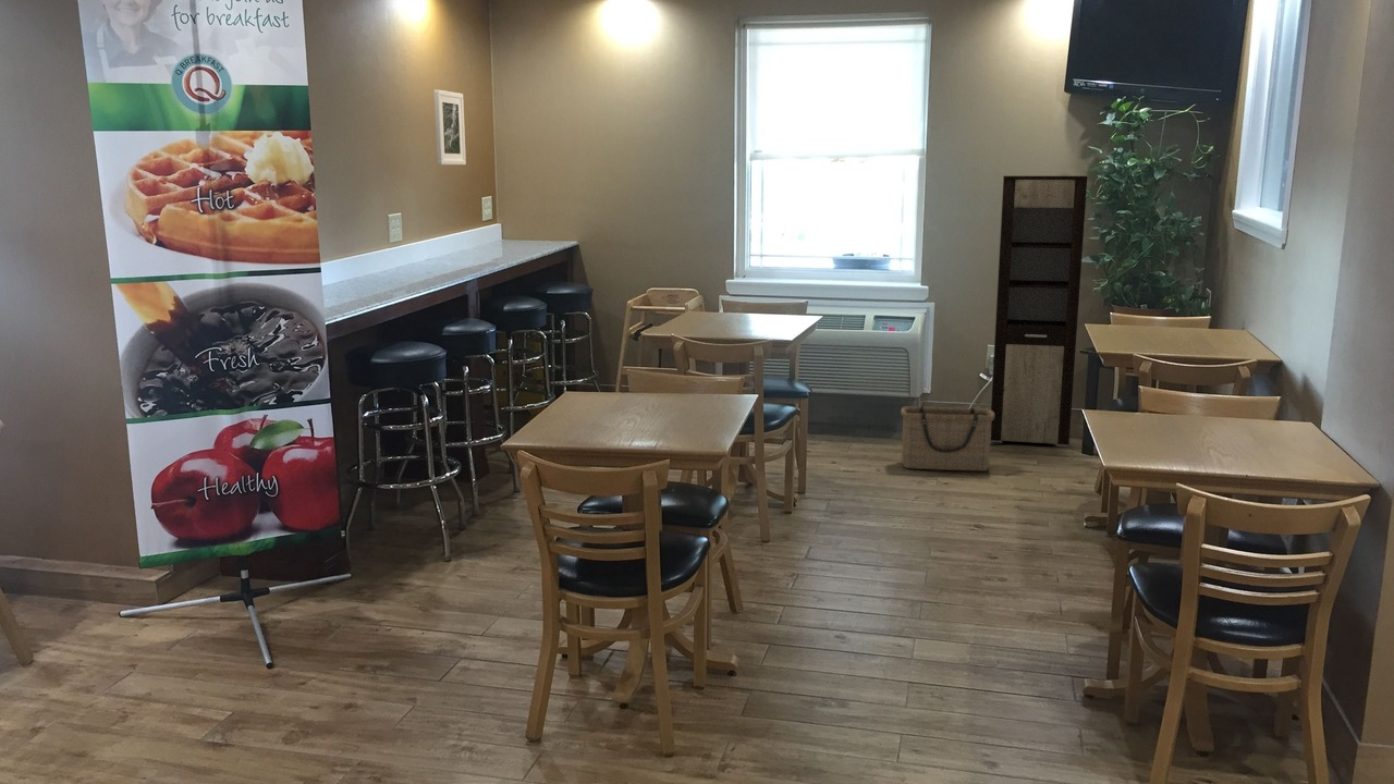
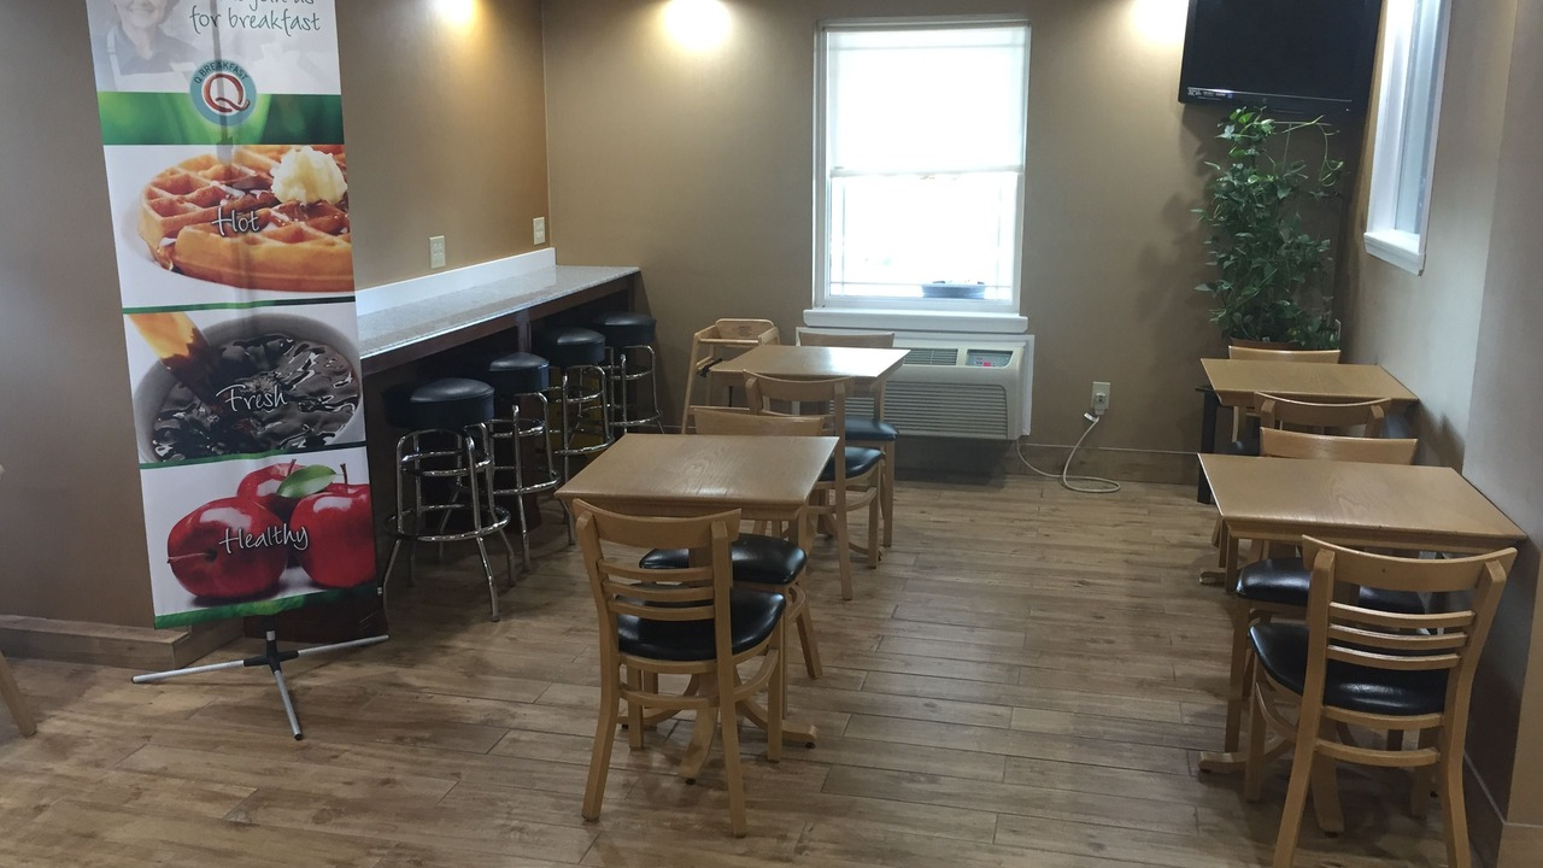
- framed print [433,89,467,166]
- basket [900,405,994,473]
- cabinet [990,175,1089,448]
